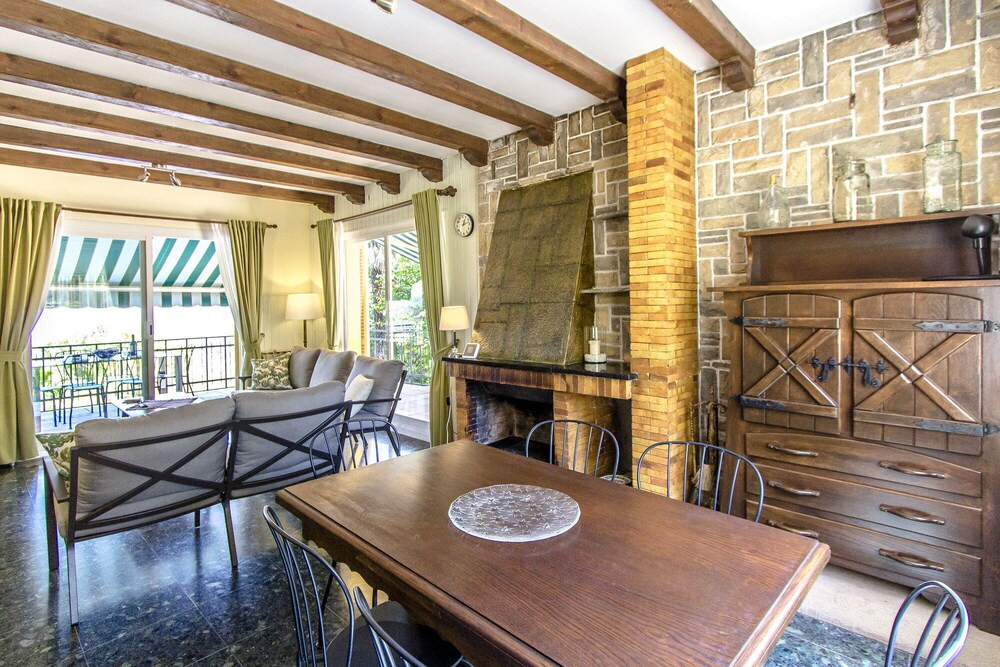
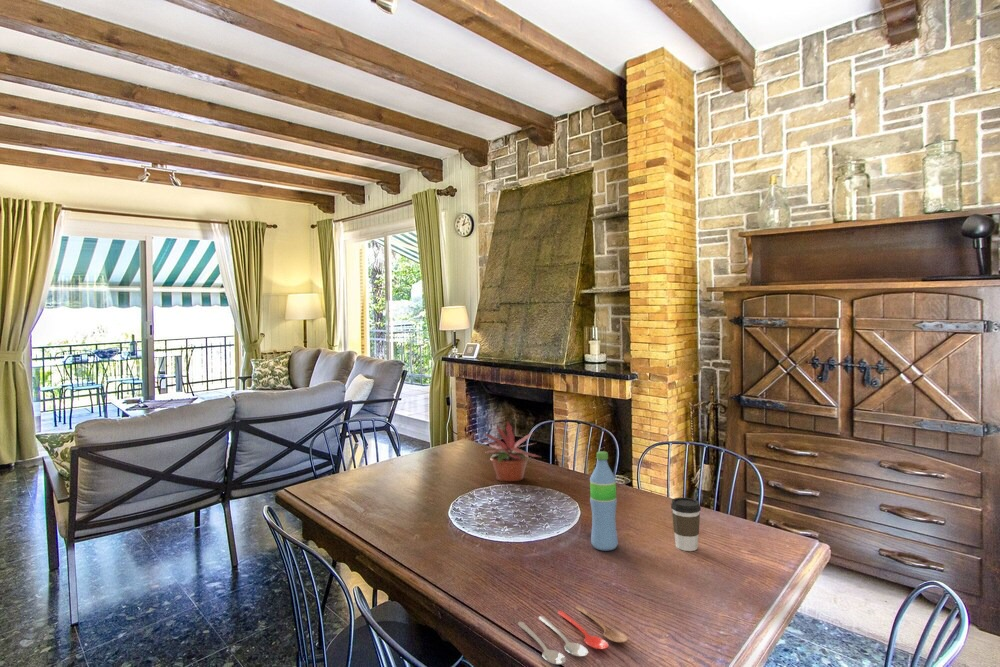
+ coffee cup [670,496,702,552]
+ cooking utensil [517,605,629,665]
+ water bottle [589,450,619,552]
+ potted plant [478,419,541,482]
